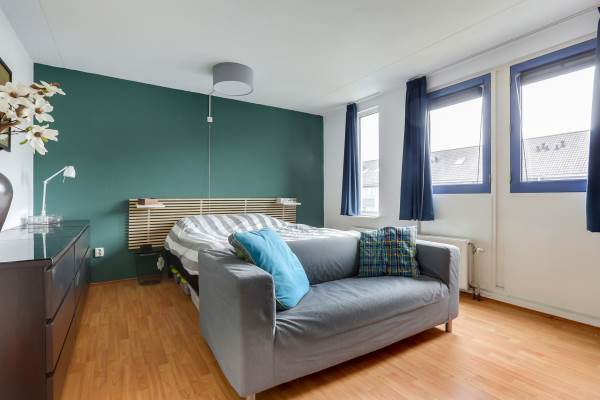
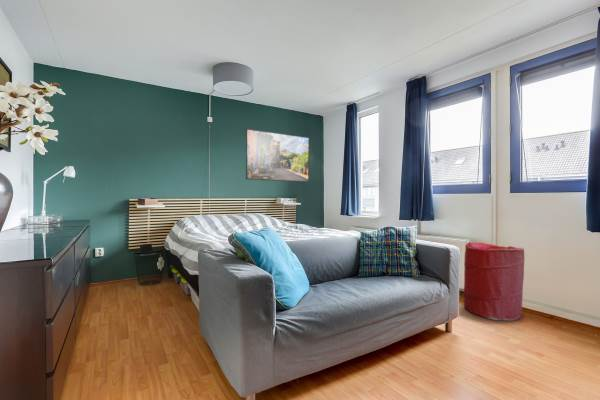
+ laundry hamper [463,241,525,322]
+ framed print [245,128,310,183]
